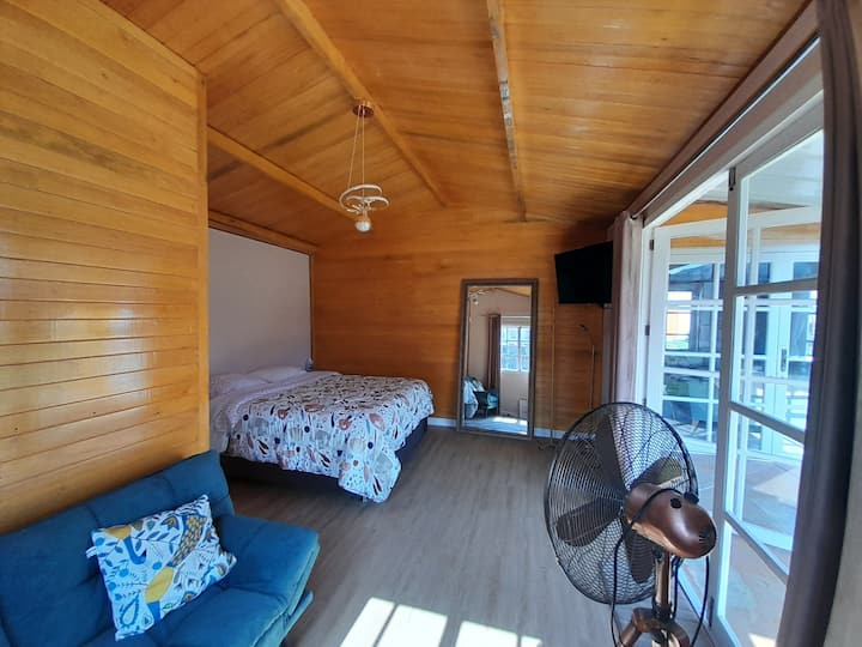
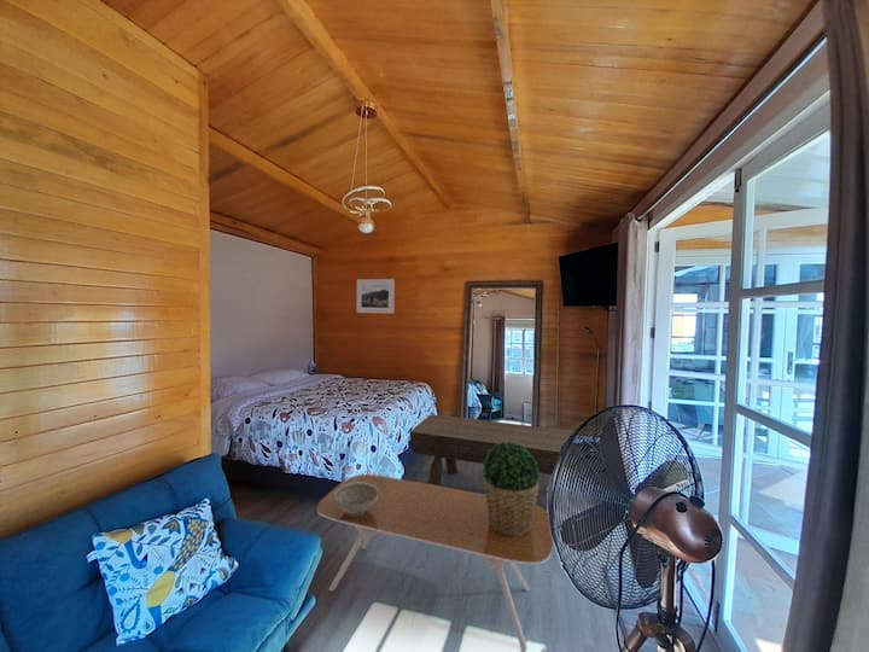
+ bench [409,413,575,487]
+ coffee table [316,473,554,652]
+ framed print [355,278,396,314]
+ potted plant [482,442,540,537]
+ decorative bowl [334,483,378,517]
